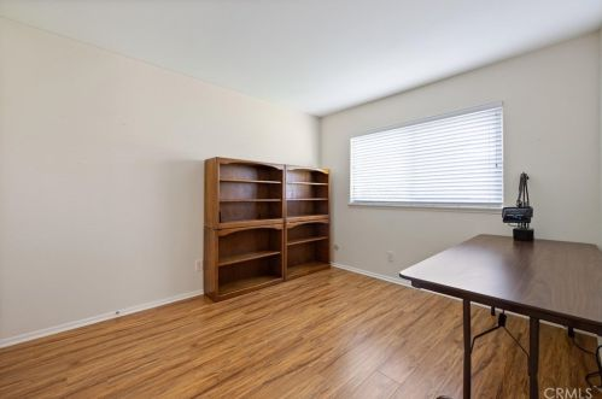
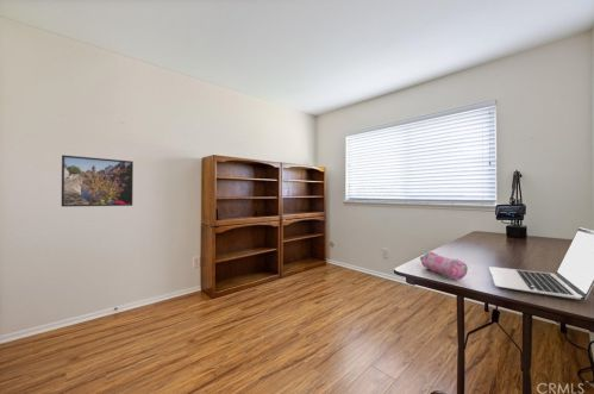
+ pencil case [419,251,469,281]
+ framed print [61,155,135,208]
+ laptop [488,226,594,301]
